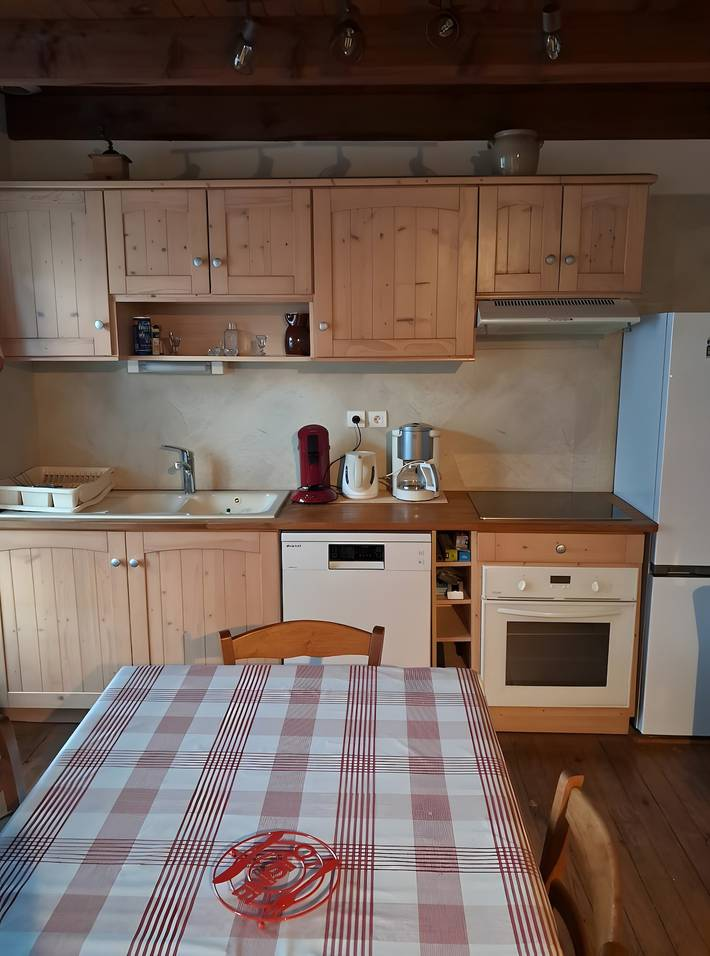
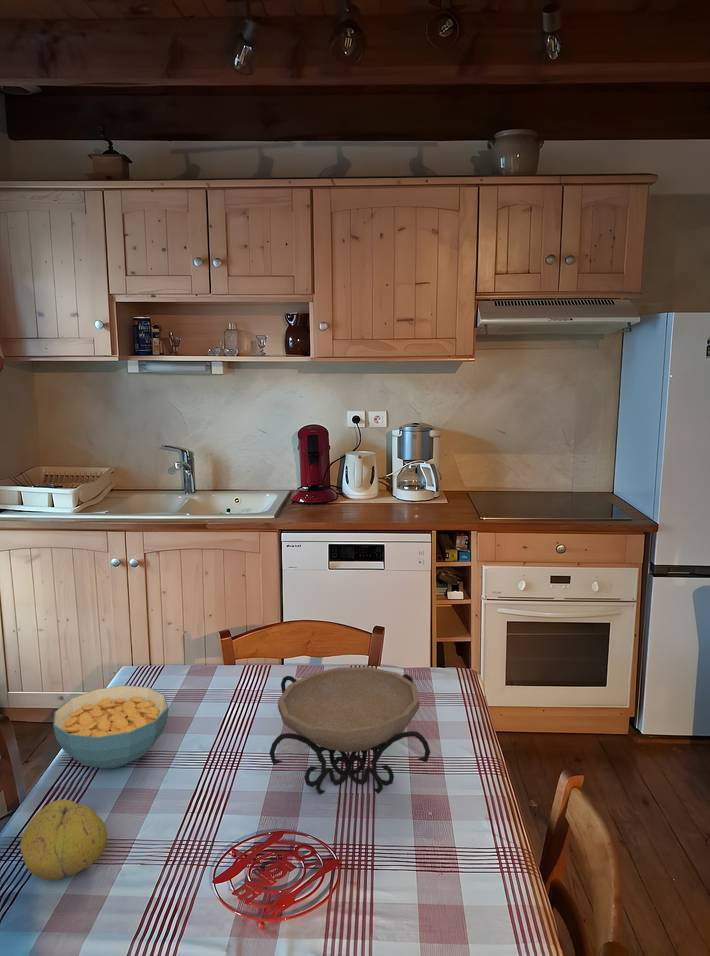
+ cereal bowl [52,684,169,770]
+ decorative bowl [268,666,431,795]
+ fruit [19,798,108,881]
